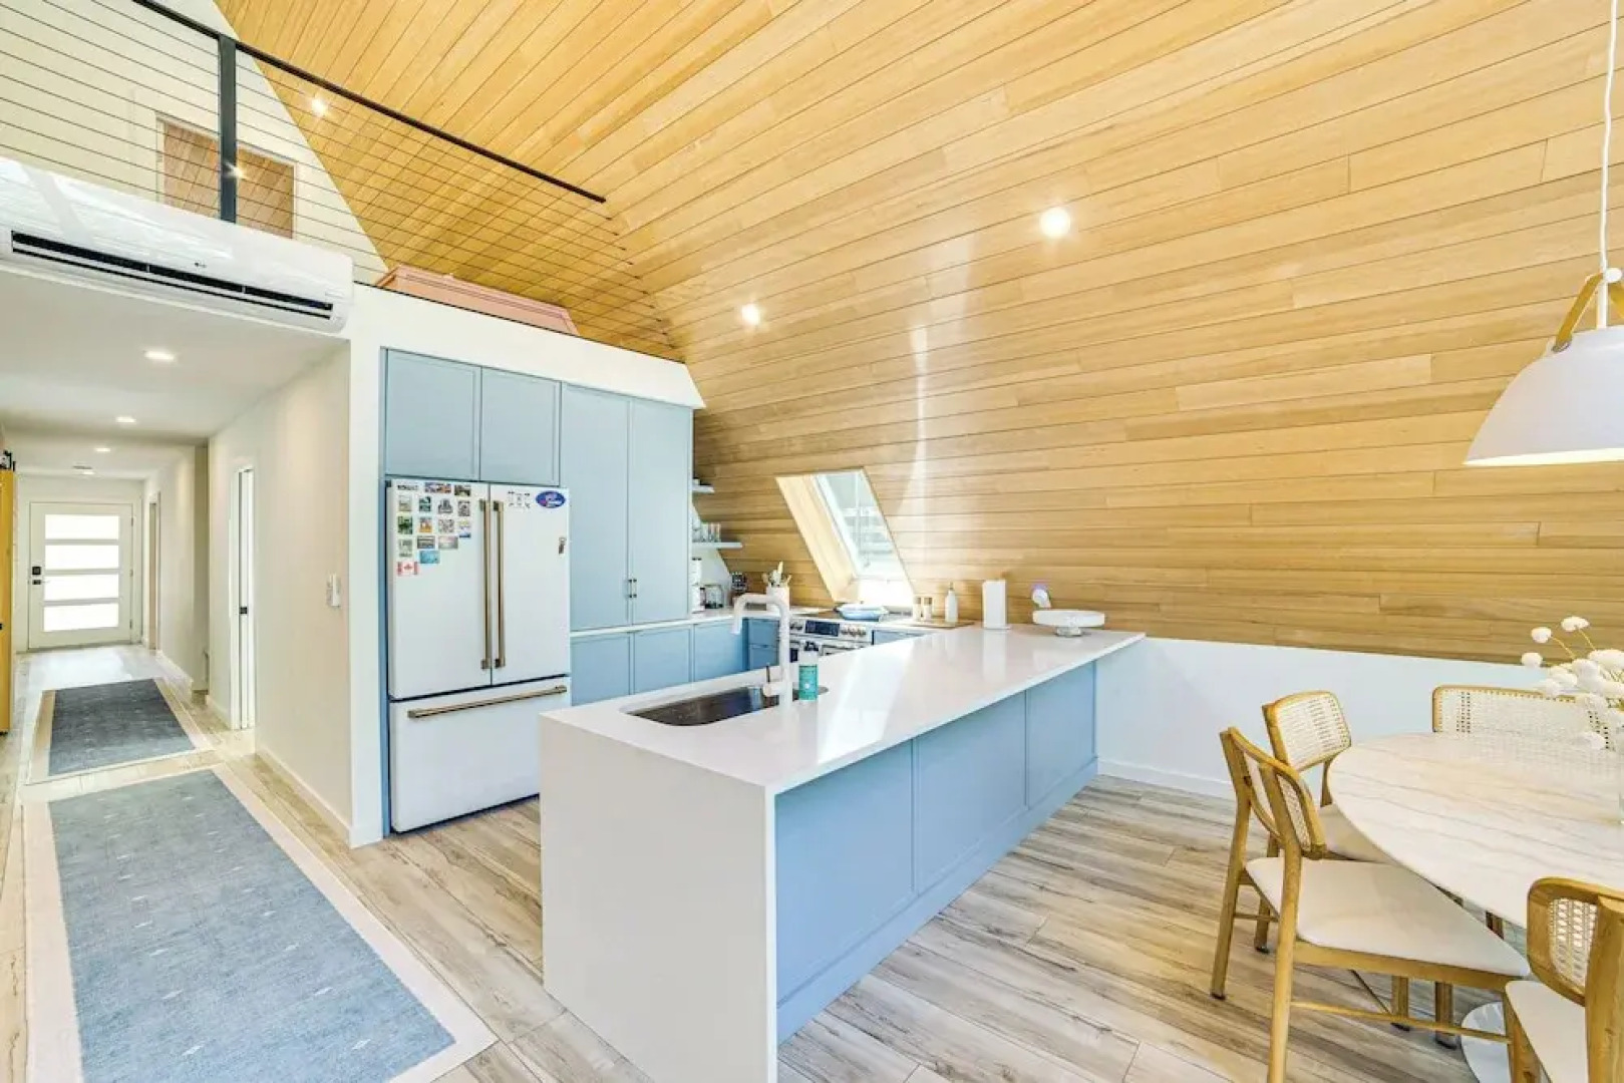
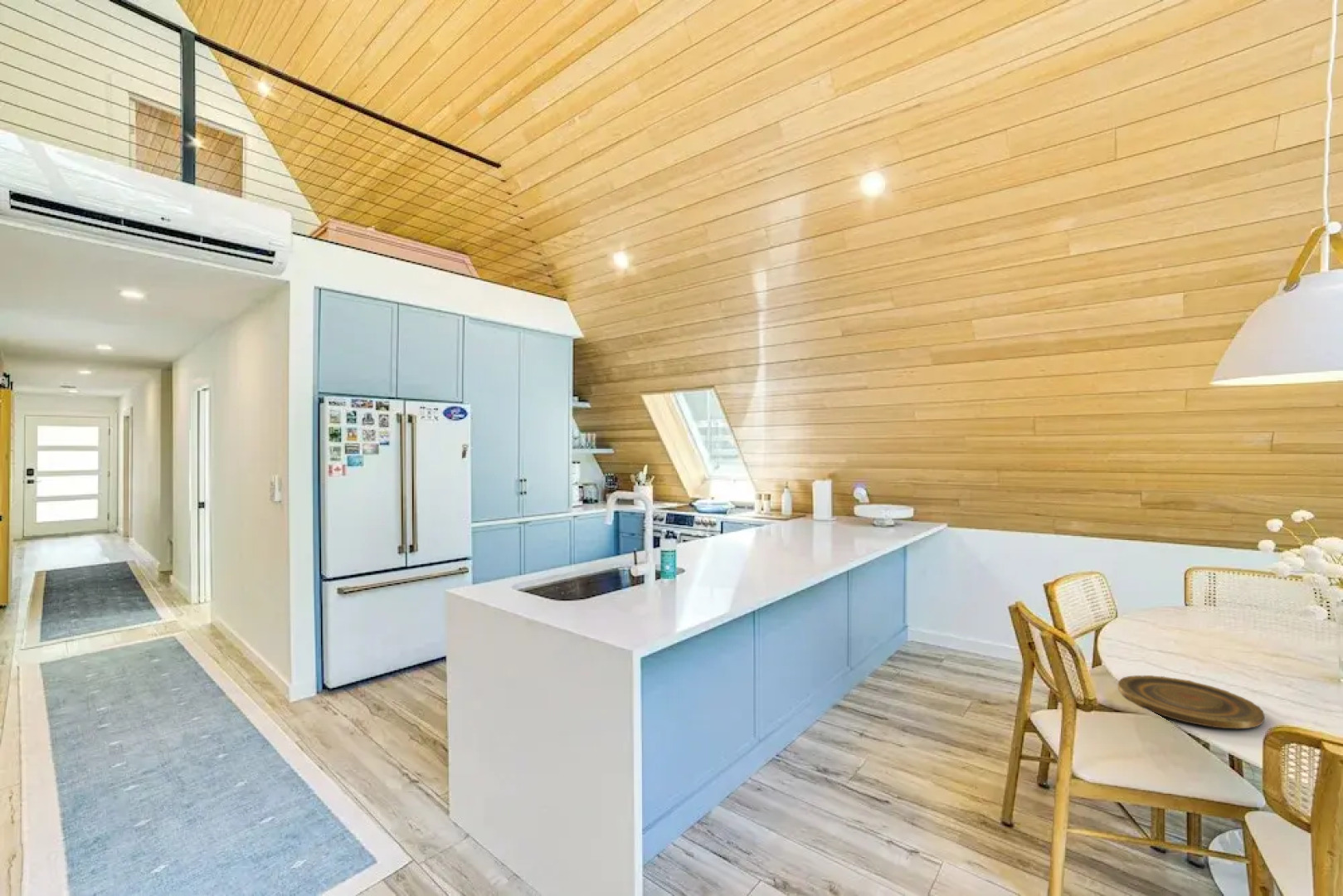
+ plate [1117,674,1265,730]
